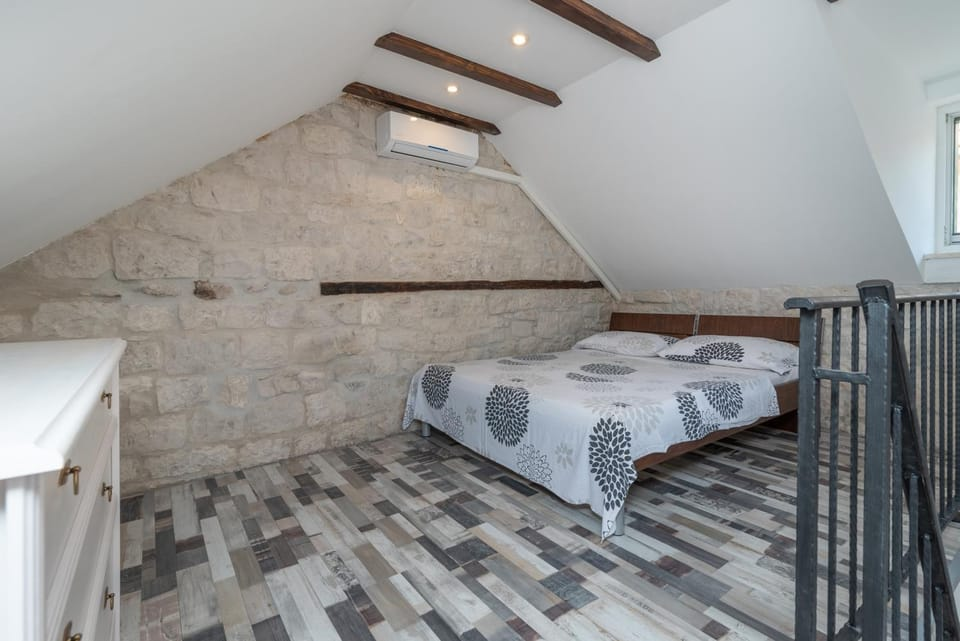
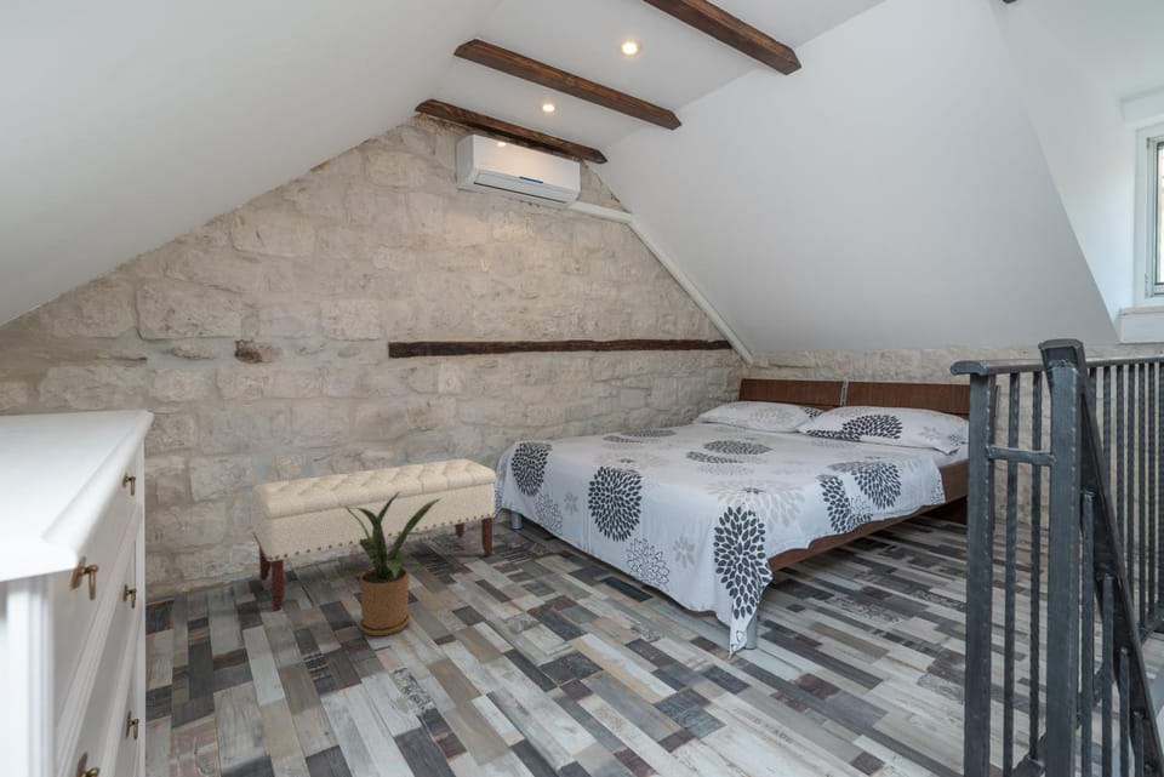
+ house plant [320,490,441,638]
+ bench [251,457,497,612]
